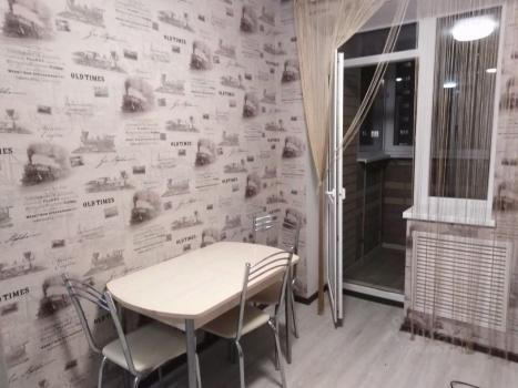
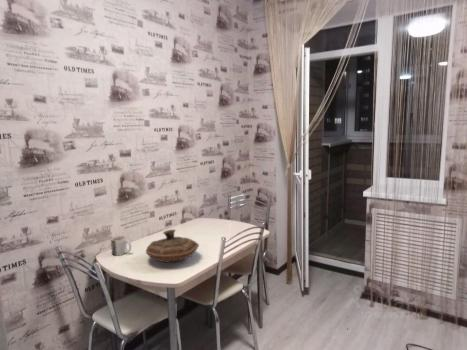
+ mug [110,235,132,257]
+ decorative bowl [145,229,200,264]
